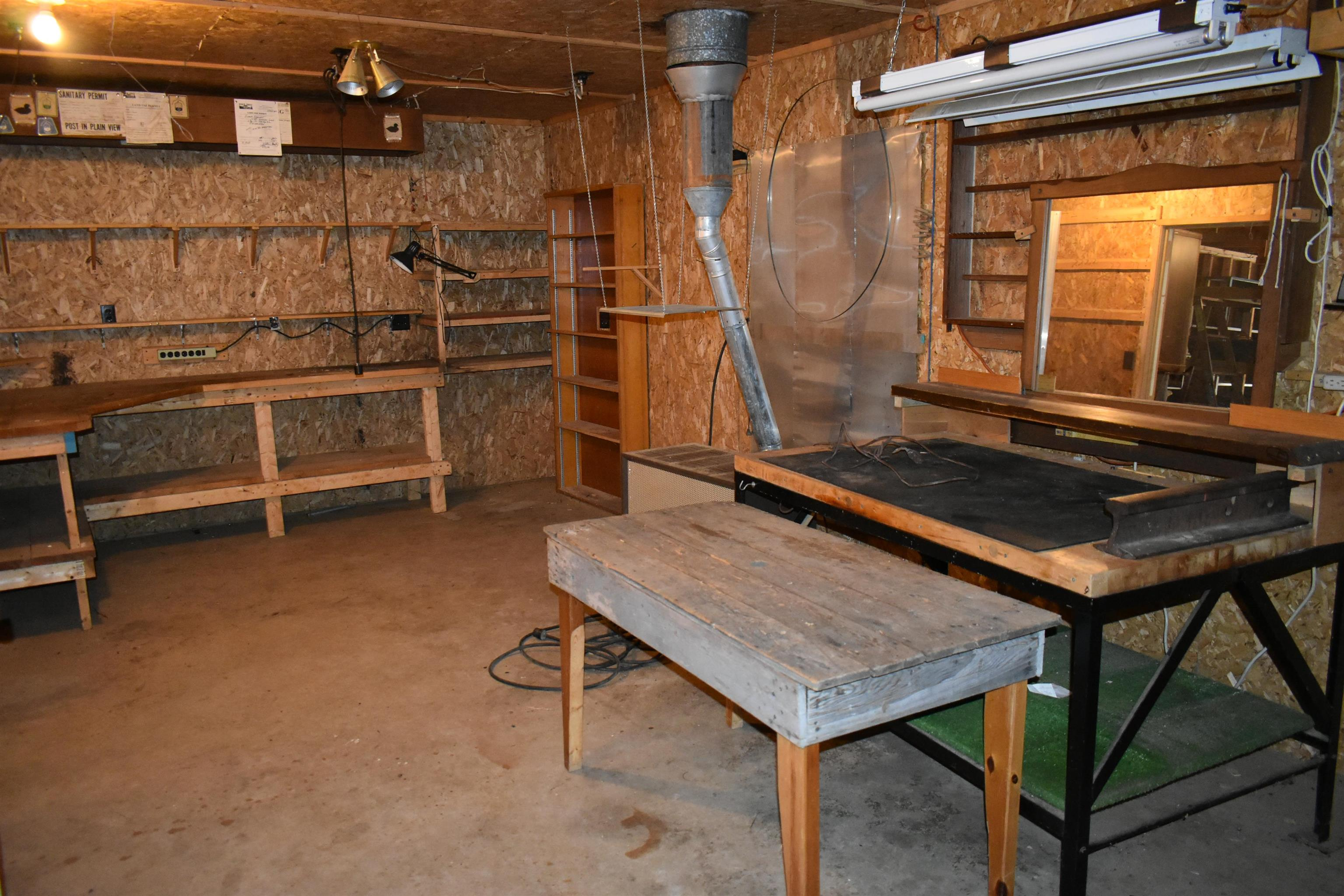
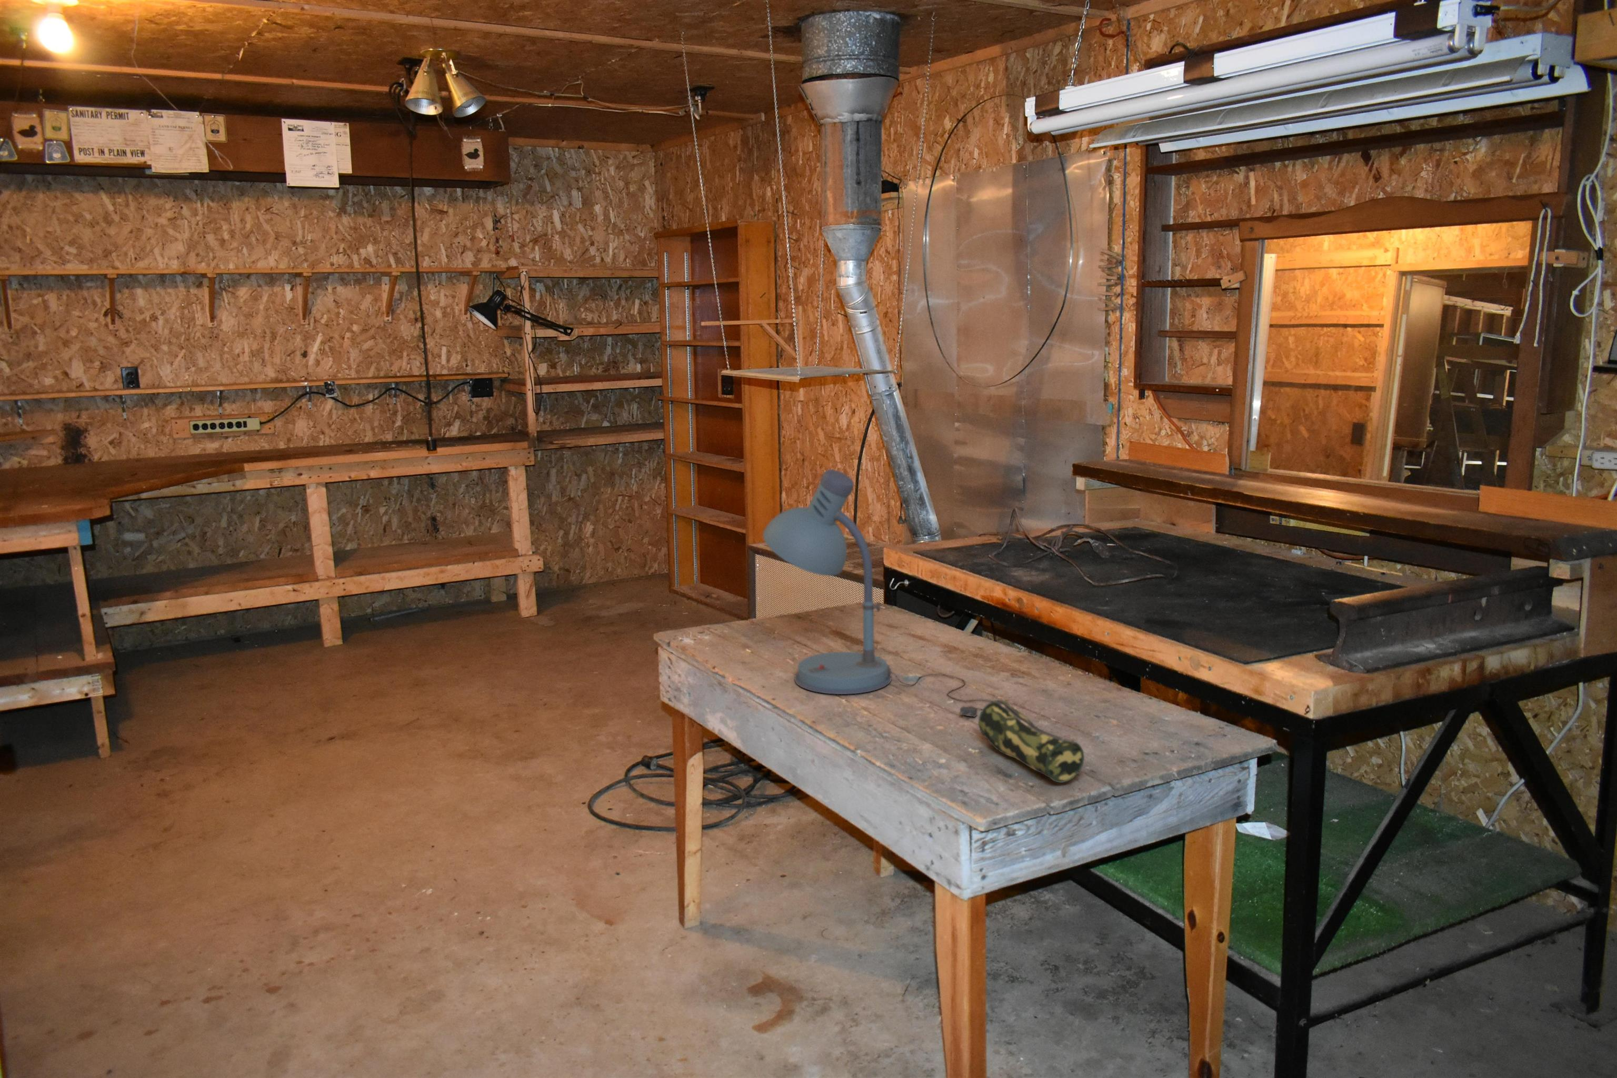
+ desk lamp [763,469,994,717]
+ pencil case [978,700,1085,783]
